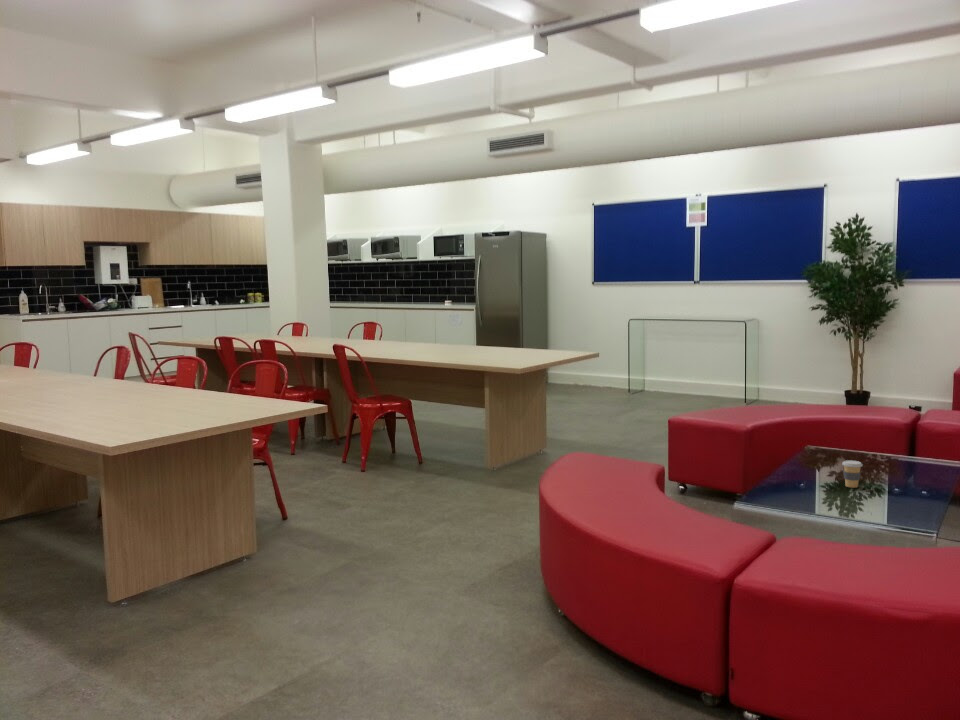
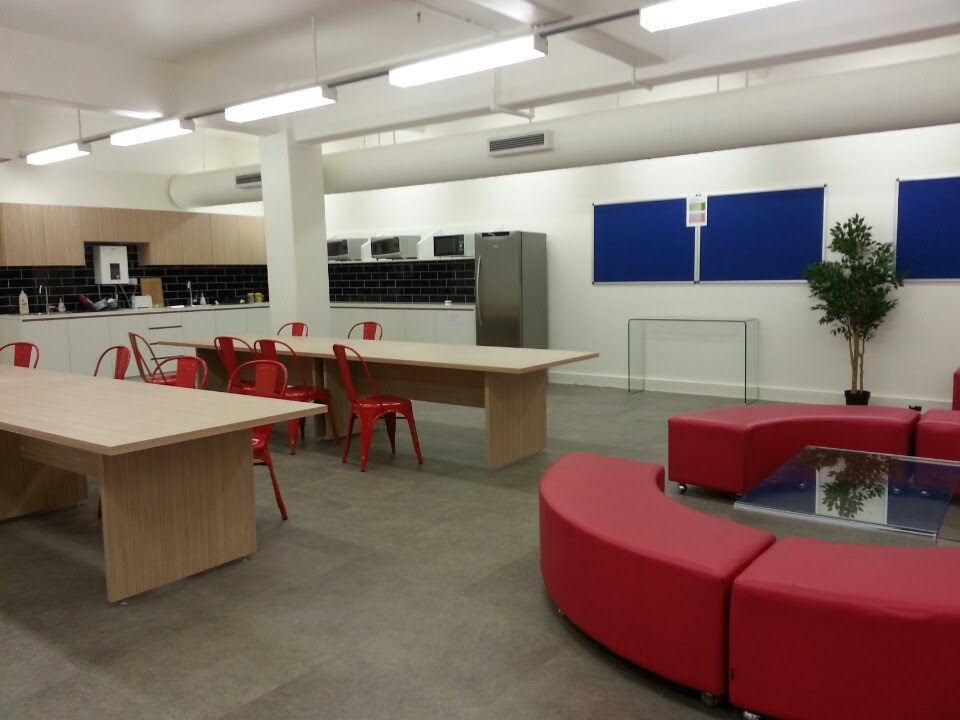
- coffee cup [841,459,864,489]
